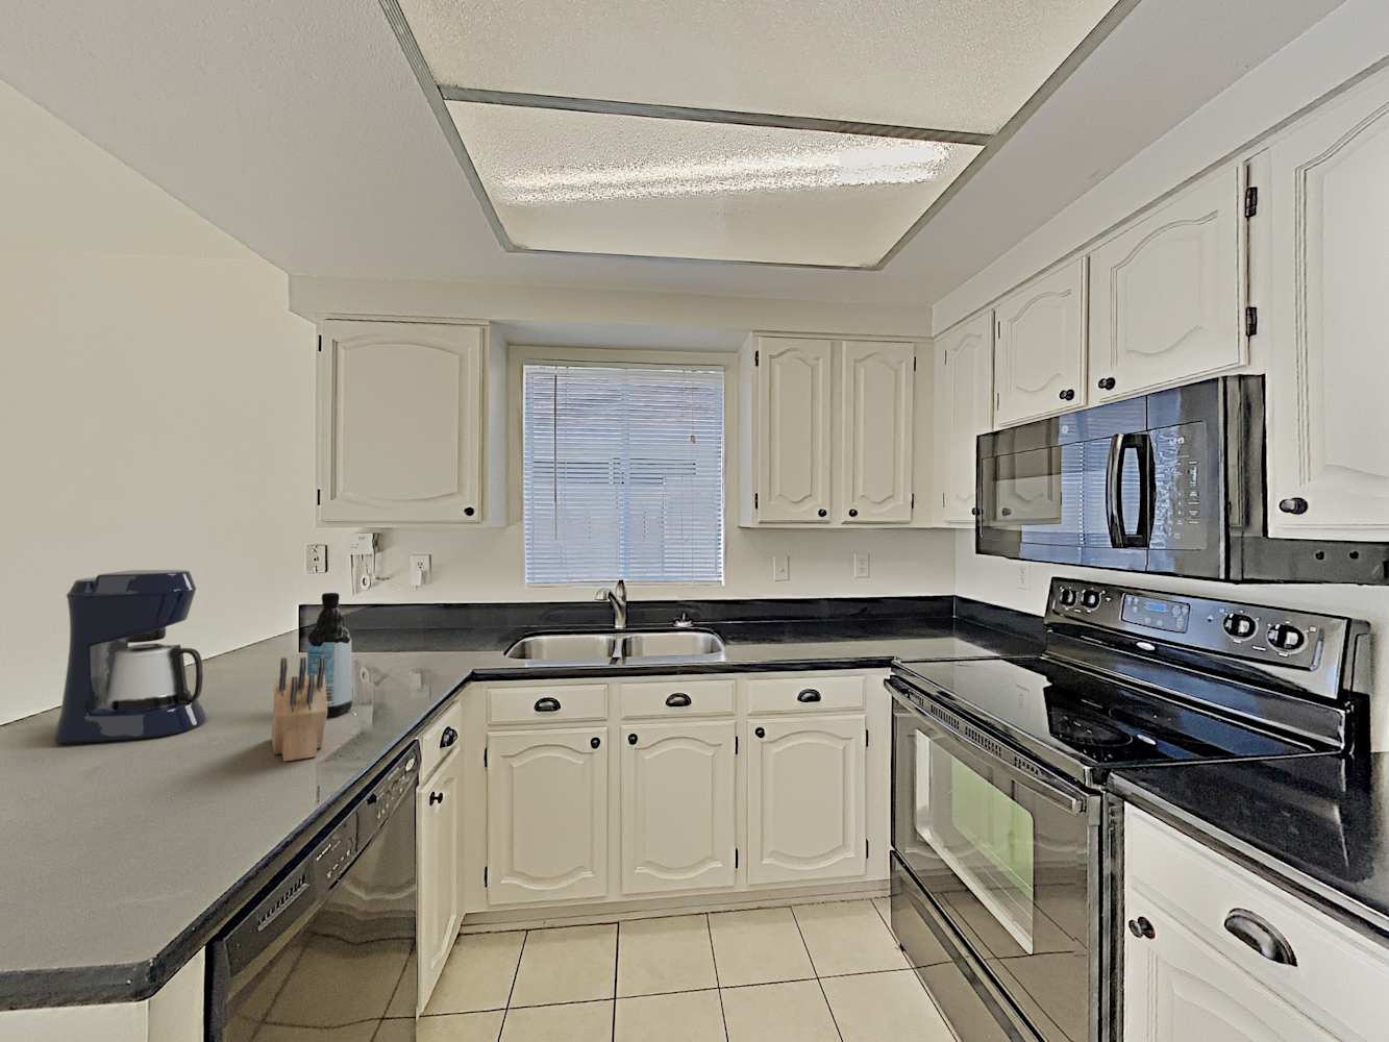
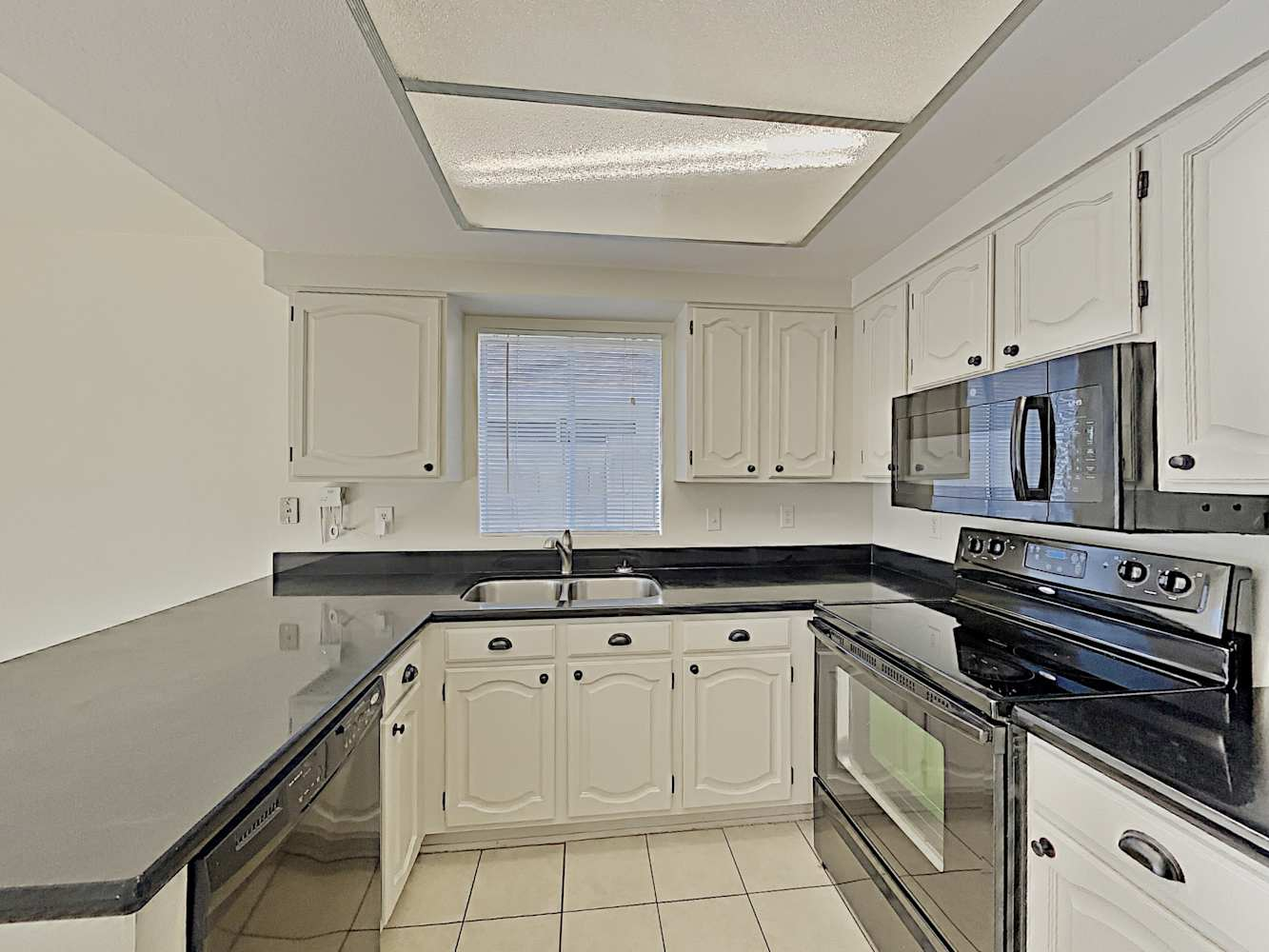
- coffee maker [54,569,207,744]
- water bottle [306,592,354,718]
- knife block [271,657,327,763]
